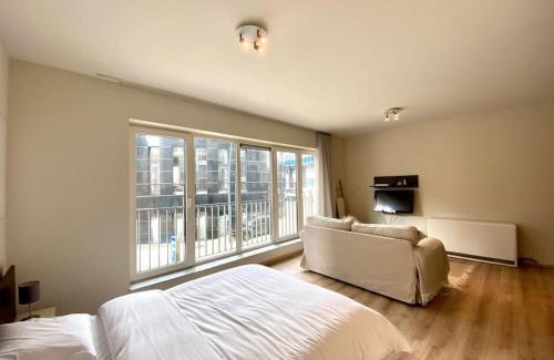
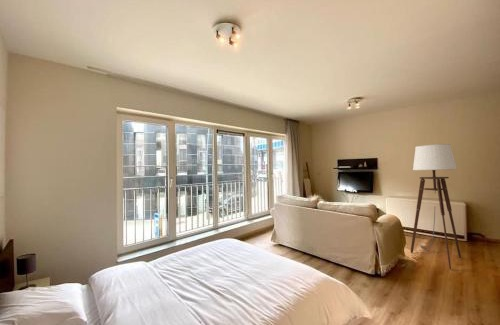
+ floor lamp [410,143,462,270]
